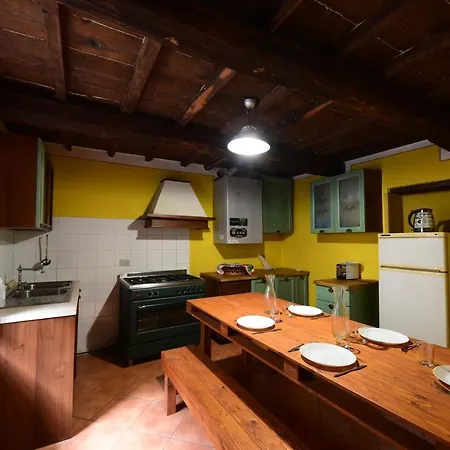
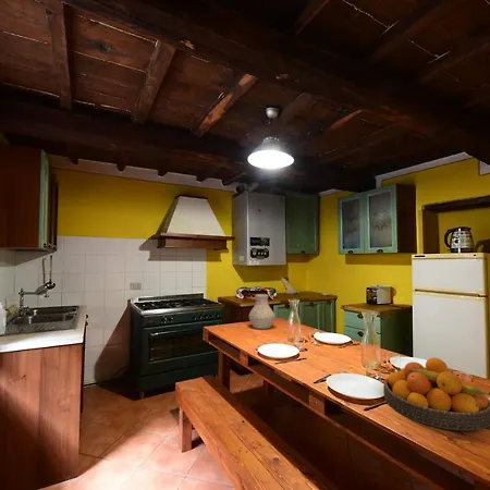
+ fruit bowl [382,356,490,431]
+ vase [248,293,275,330]
